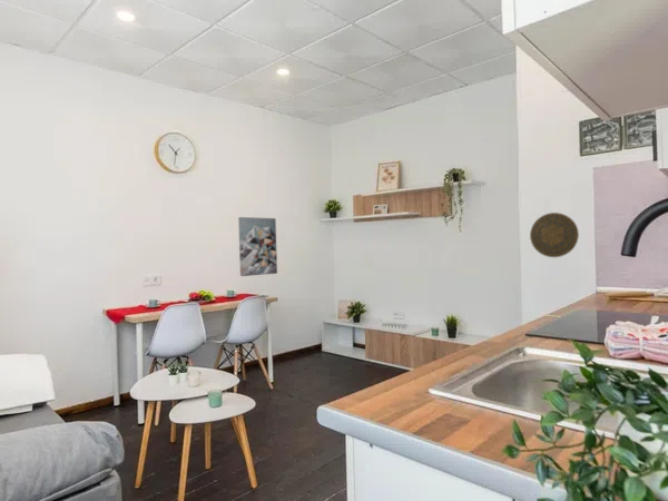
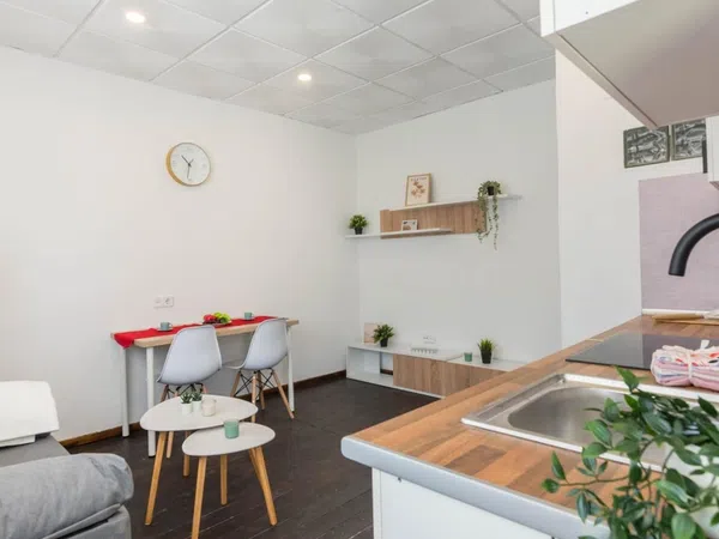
- decorative plate [529,212,580,258]
- wall art [237,216,278,277]
